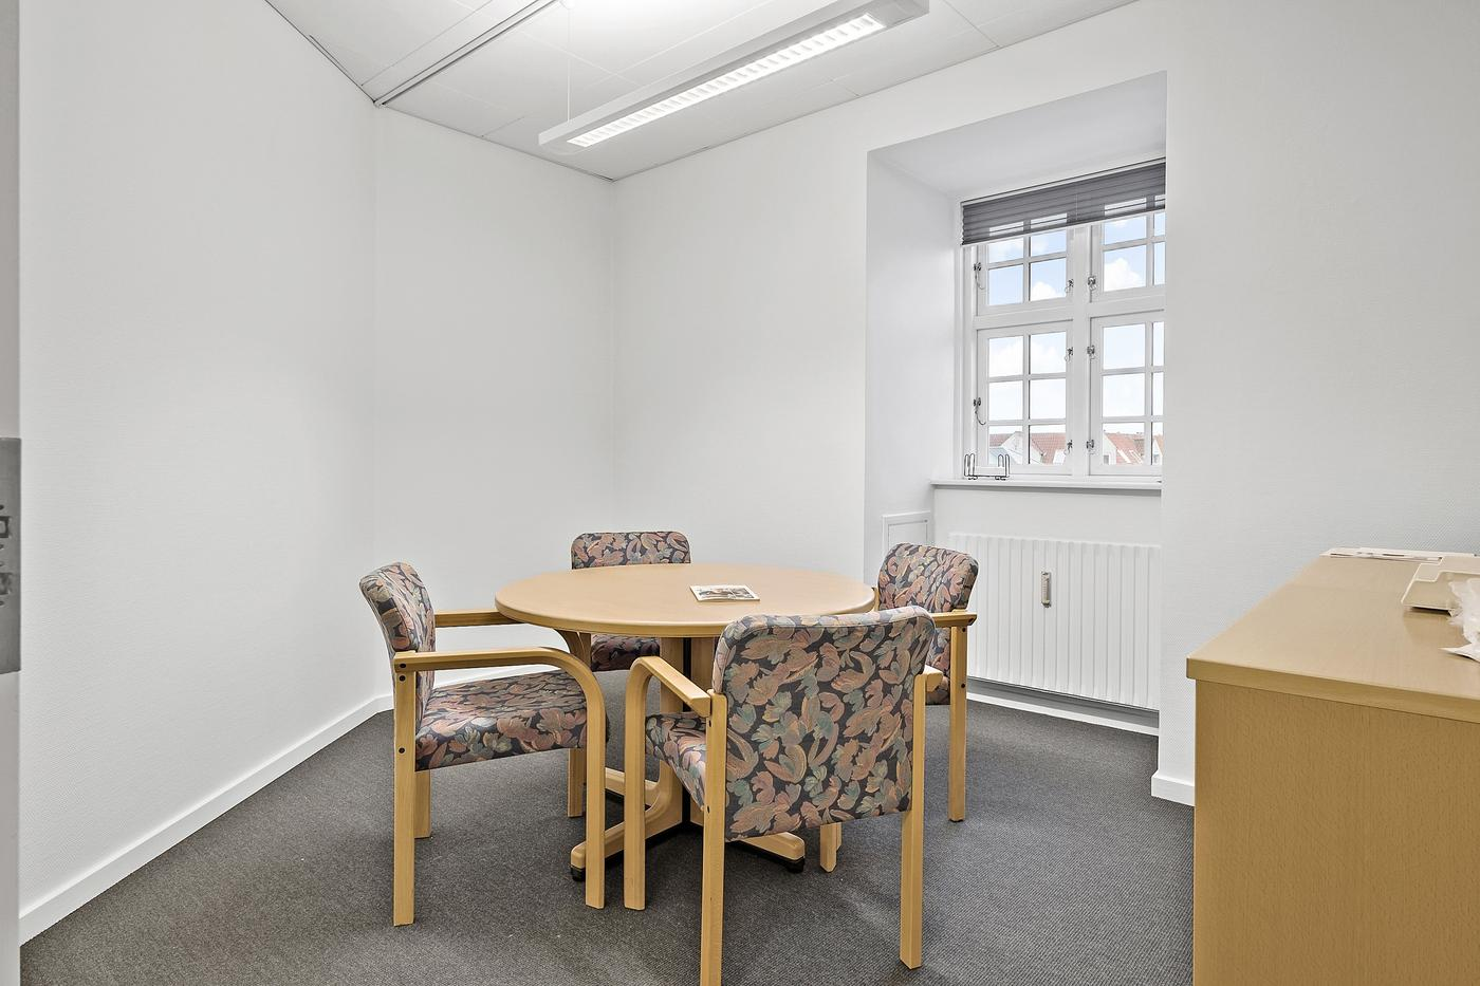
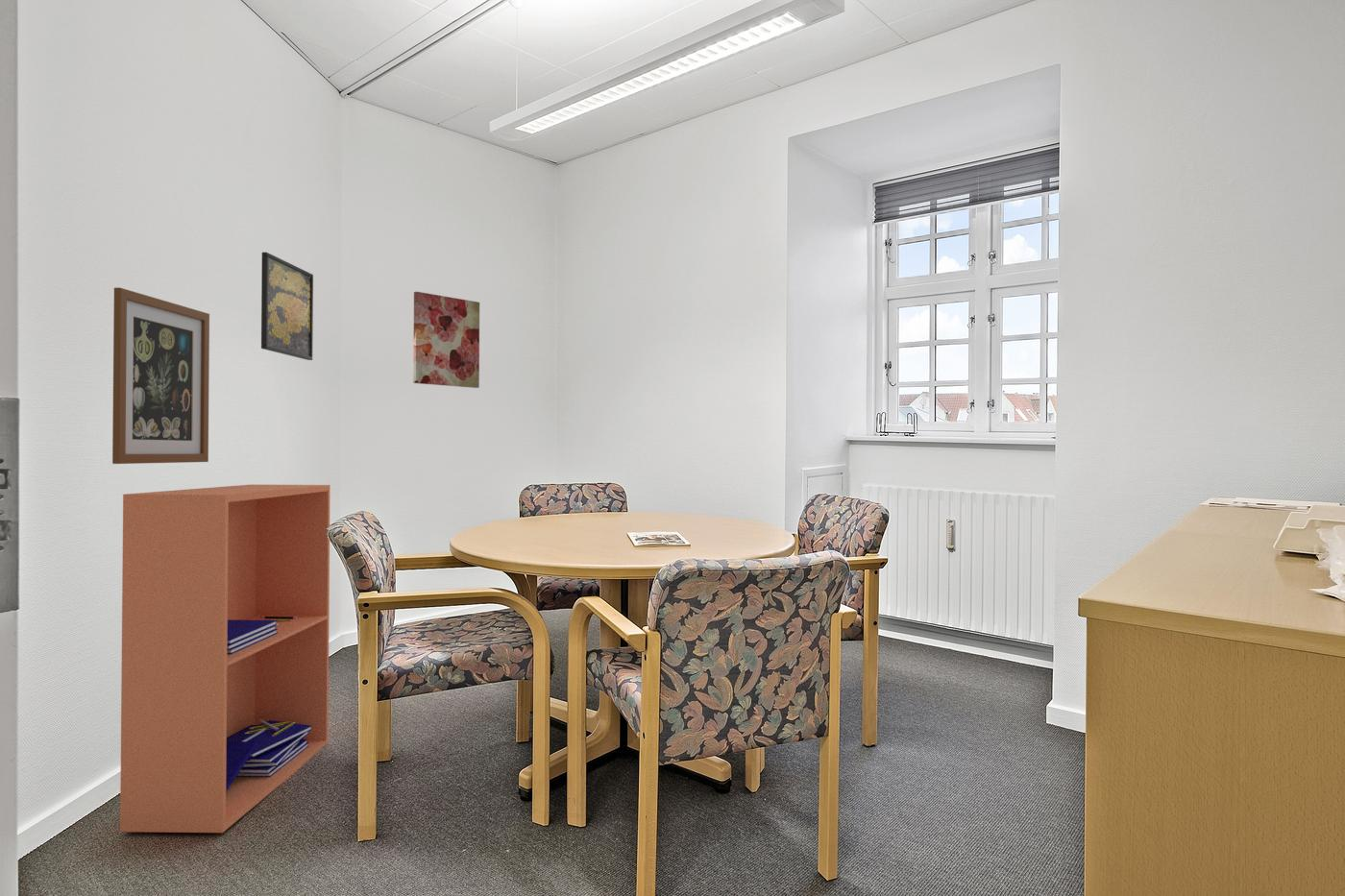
+ wall art [111,287,210,465]
+ bookshelf [119,484,331,834]
+ wall art [412,291,480,389]
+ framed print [260,252,314,361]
